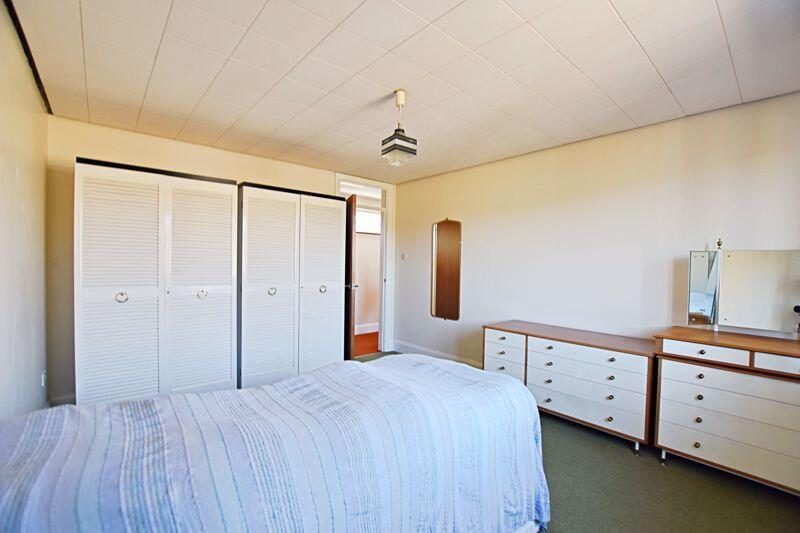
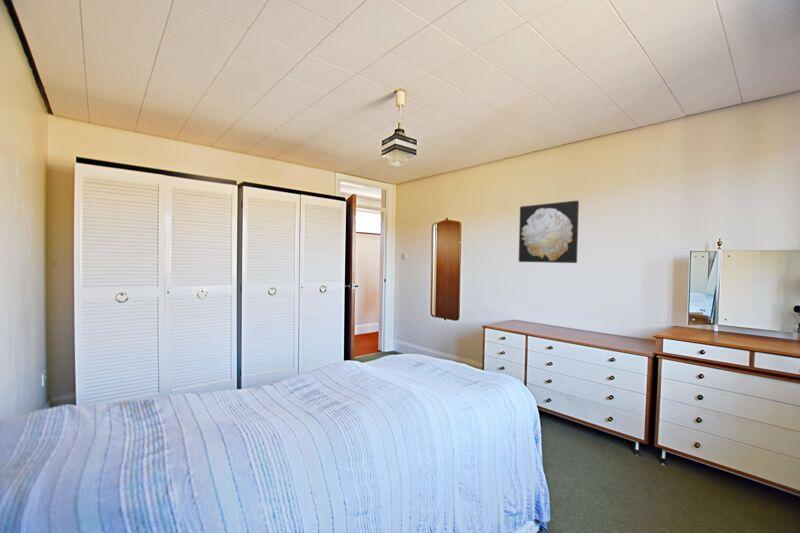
+ wall art [518,200,580,264]
